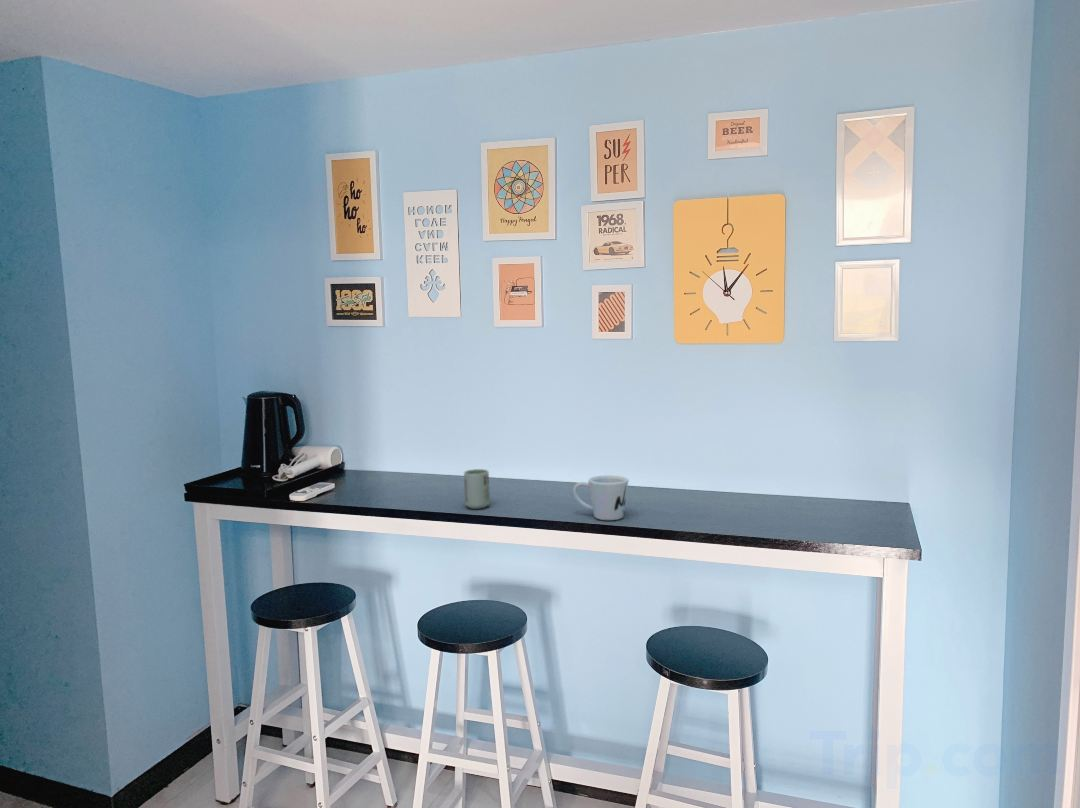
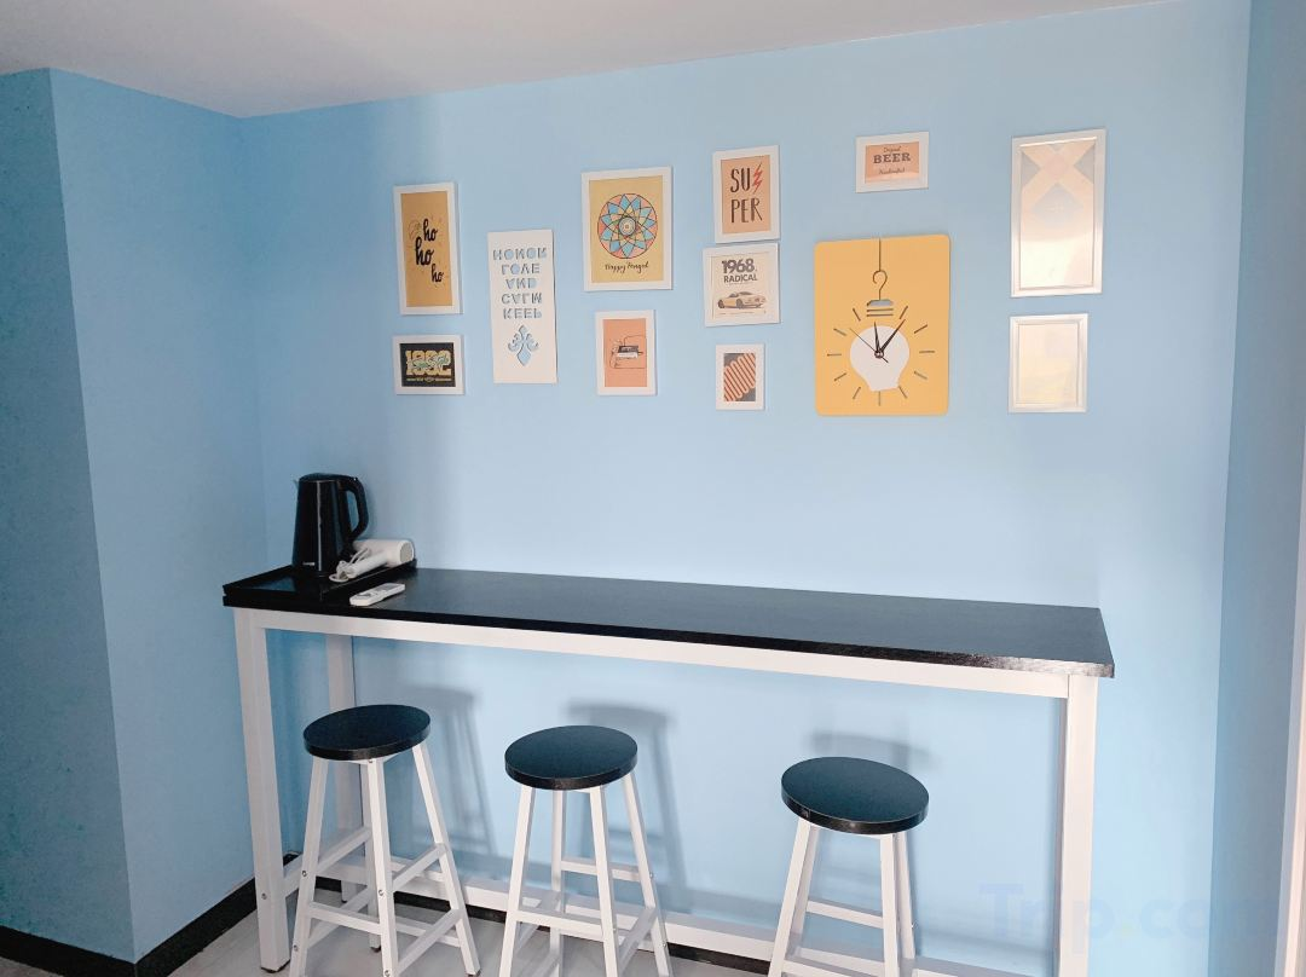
- cup [463,468,491,510]
- mug [572,474,629,521]
